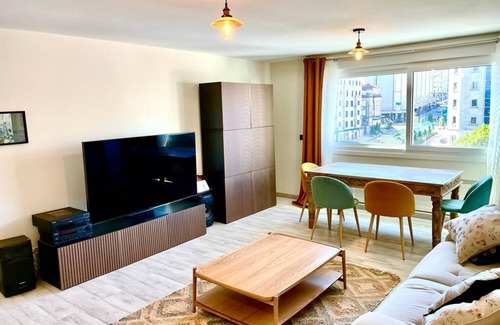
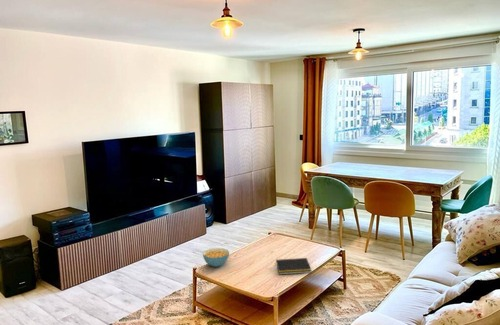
+ notepad [274,257,313,276]
+ cereal bowl [202,247,230,268]
